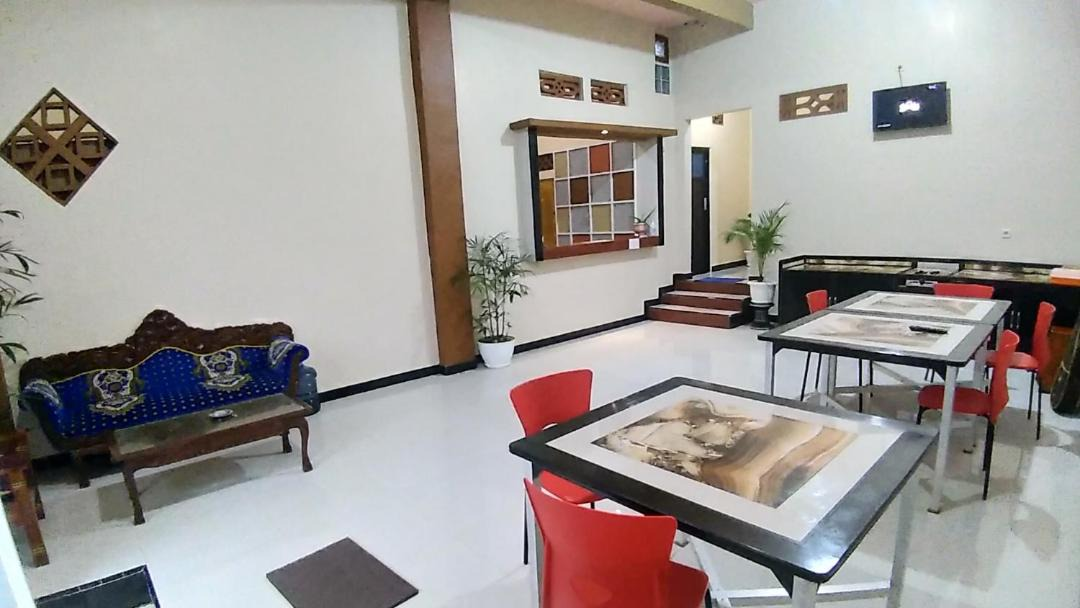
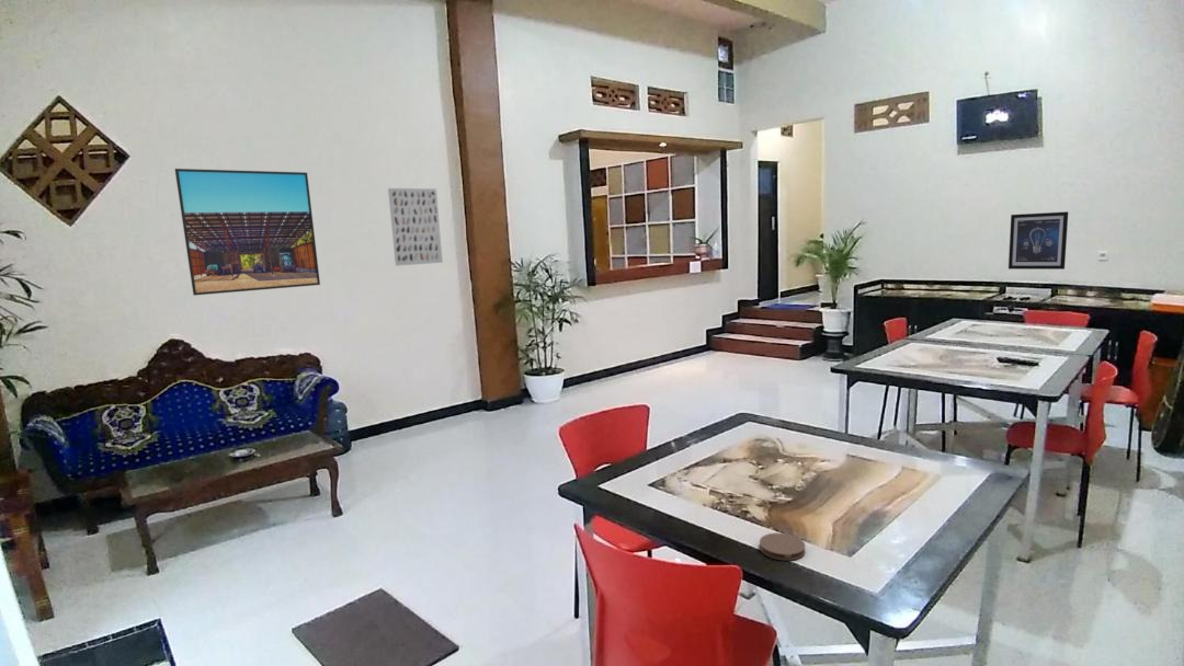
+ wall art [387,187,444,267]
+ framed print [174,168,321,297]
+ coaster [759,532,807,561]
+ wall art [1007,210,1069,271]
